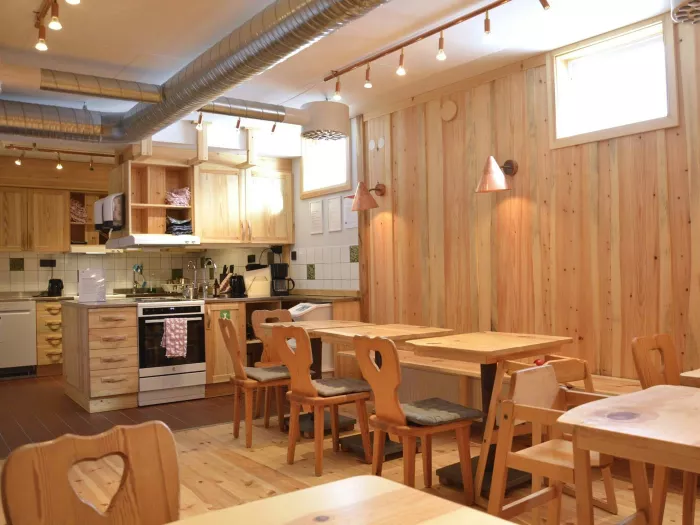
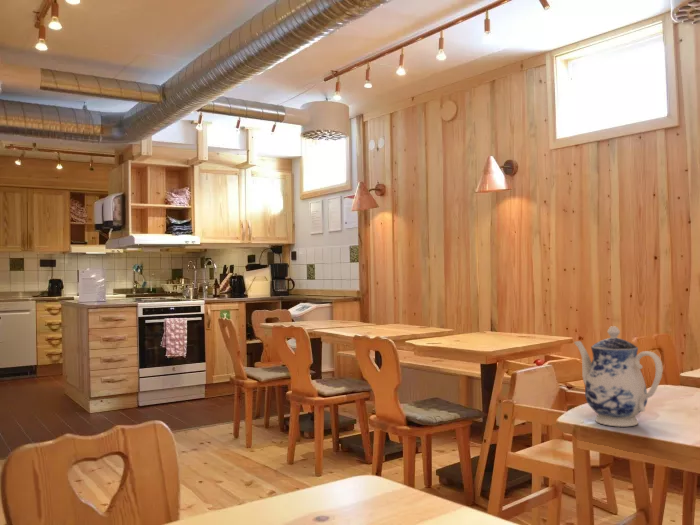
+ teapot [573,325,664,427]
